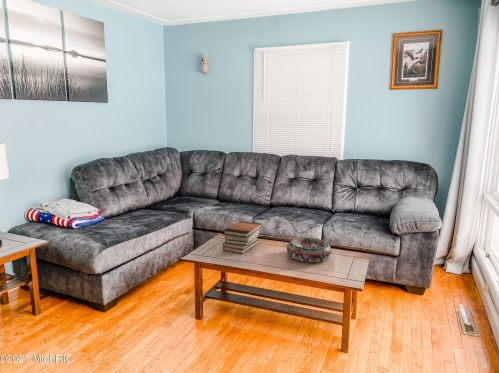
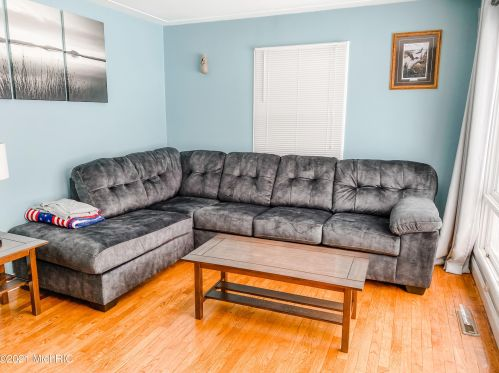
- book stack [221,220,263,255]
- decorative bowl [286,237,332,263]
